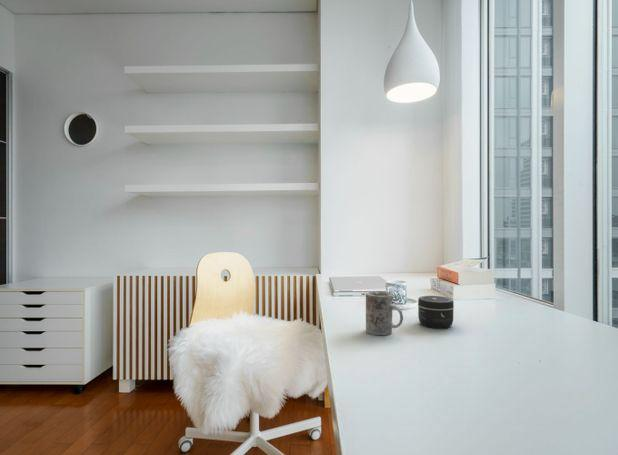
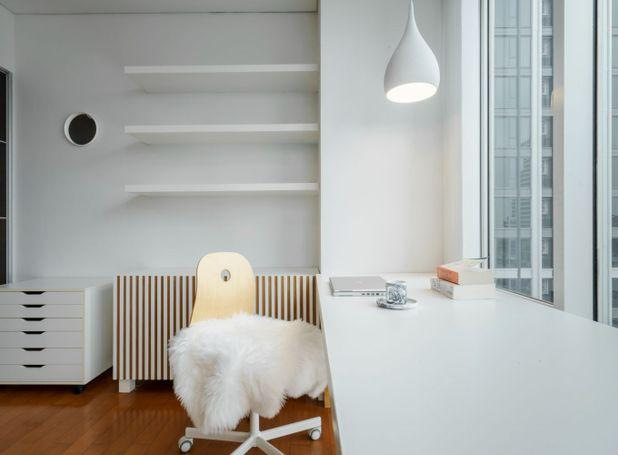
- jar [417,295,455,329]
- mug [365,290,404,336]
